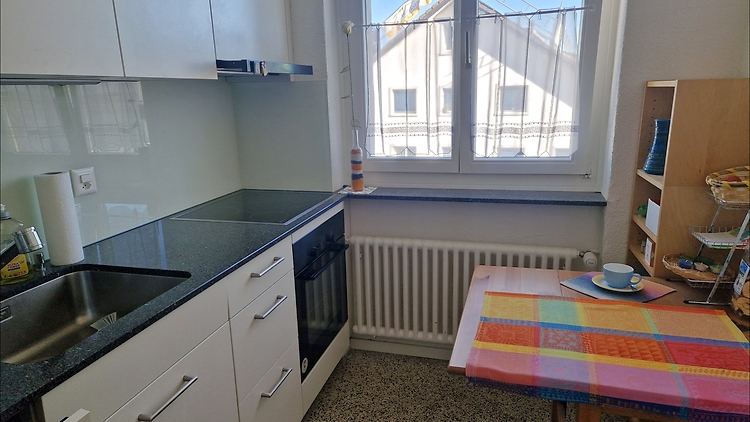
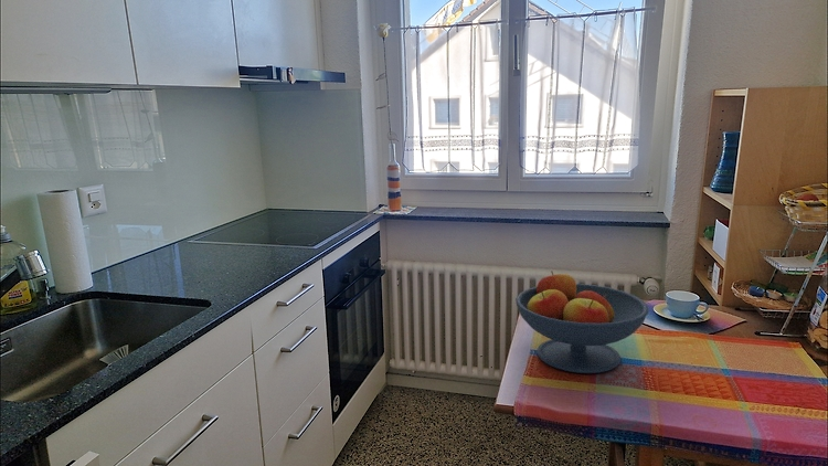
+ fruit bowl [514,269,649,374]
